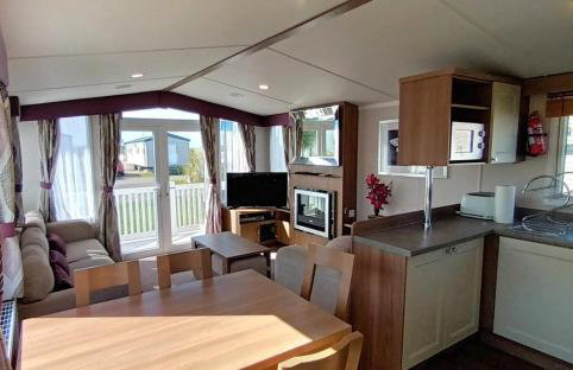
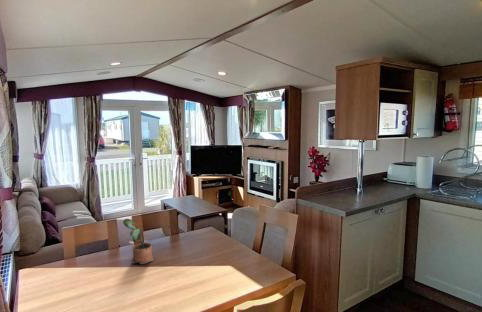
+ potted plant [122,218,155,265]
